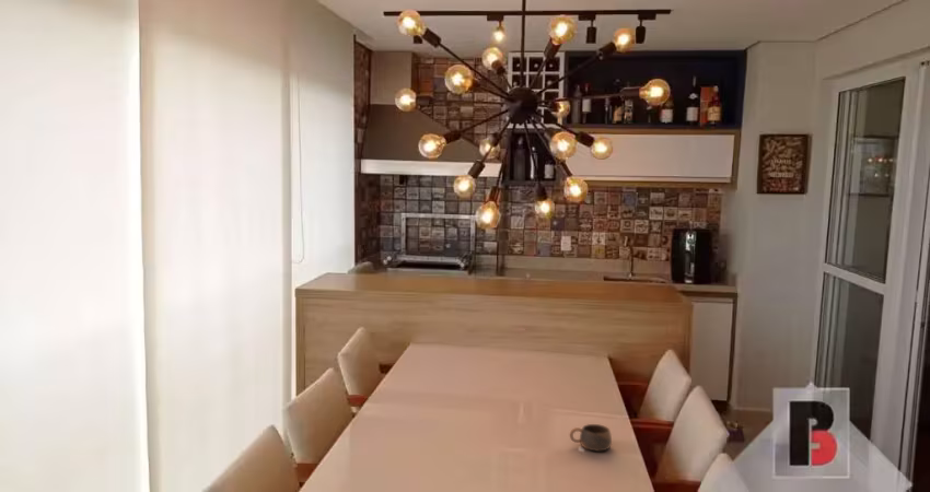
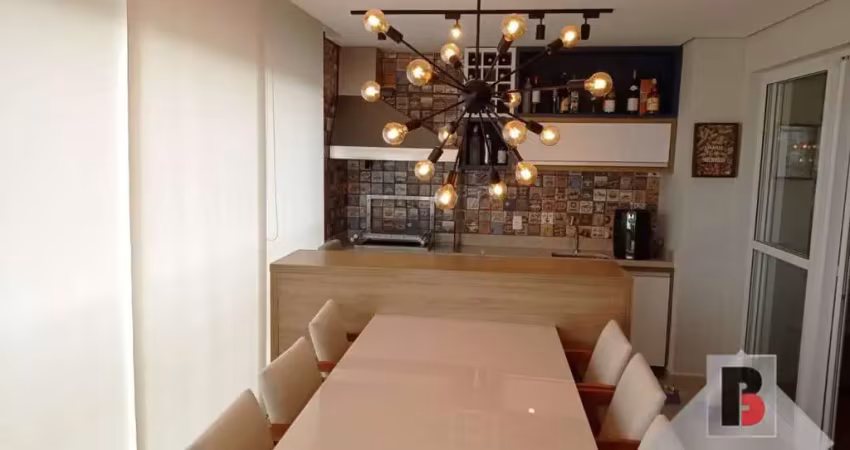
- cup [569,423,613,453]
